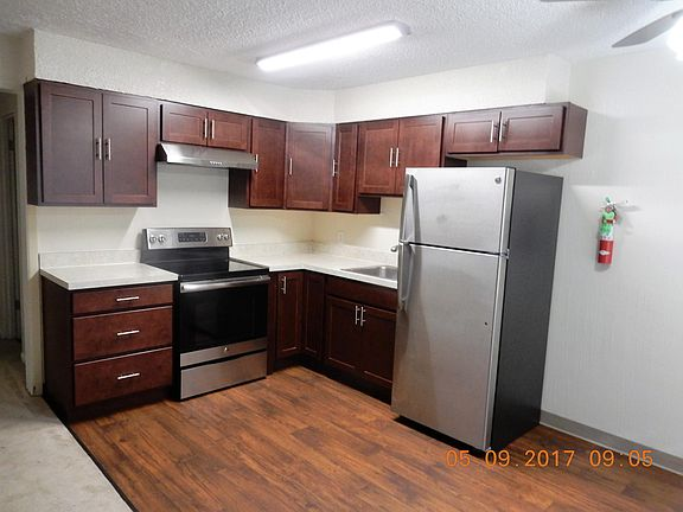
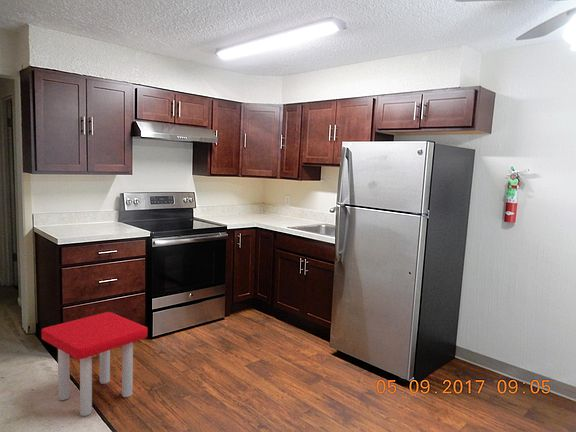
+ stool [41,311,148,417]
